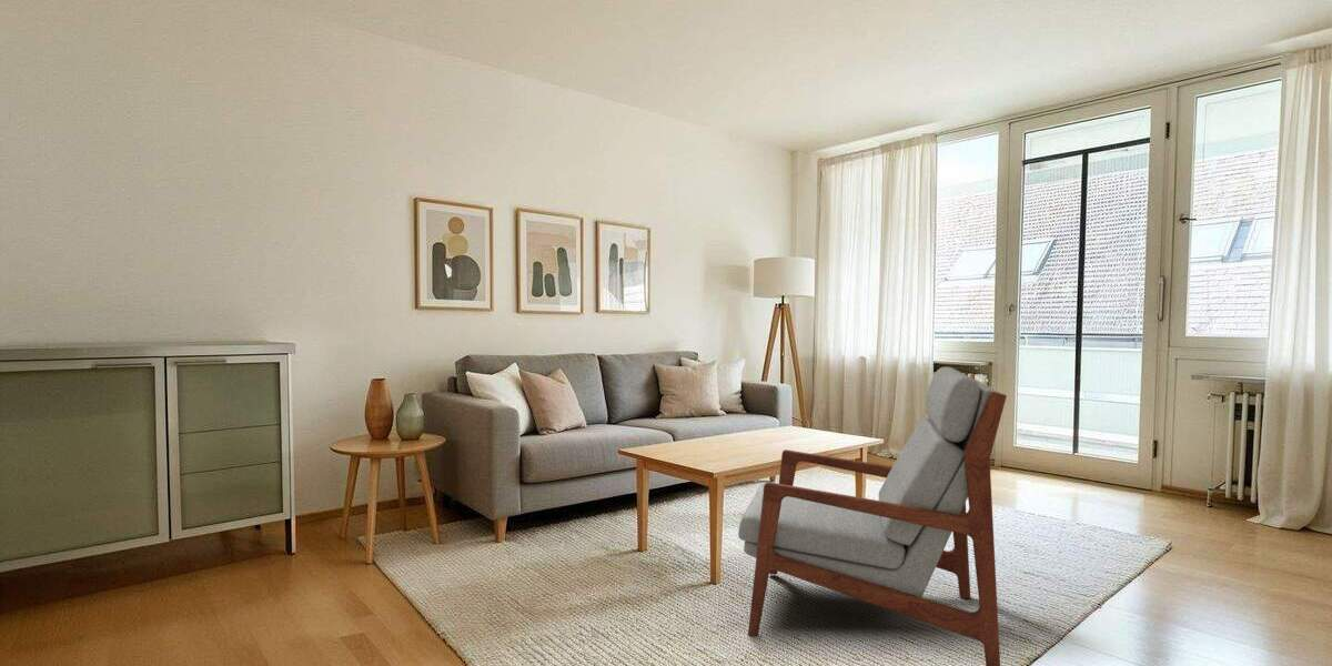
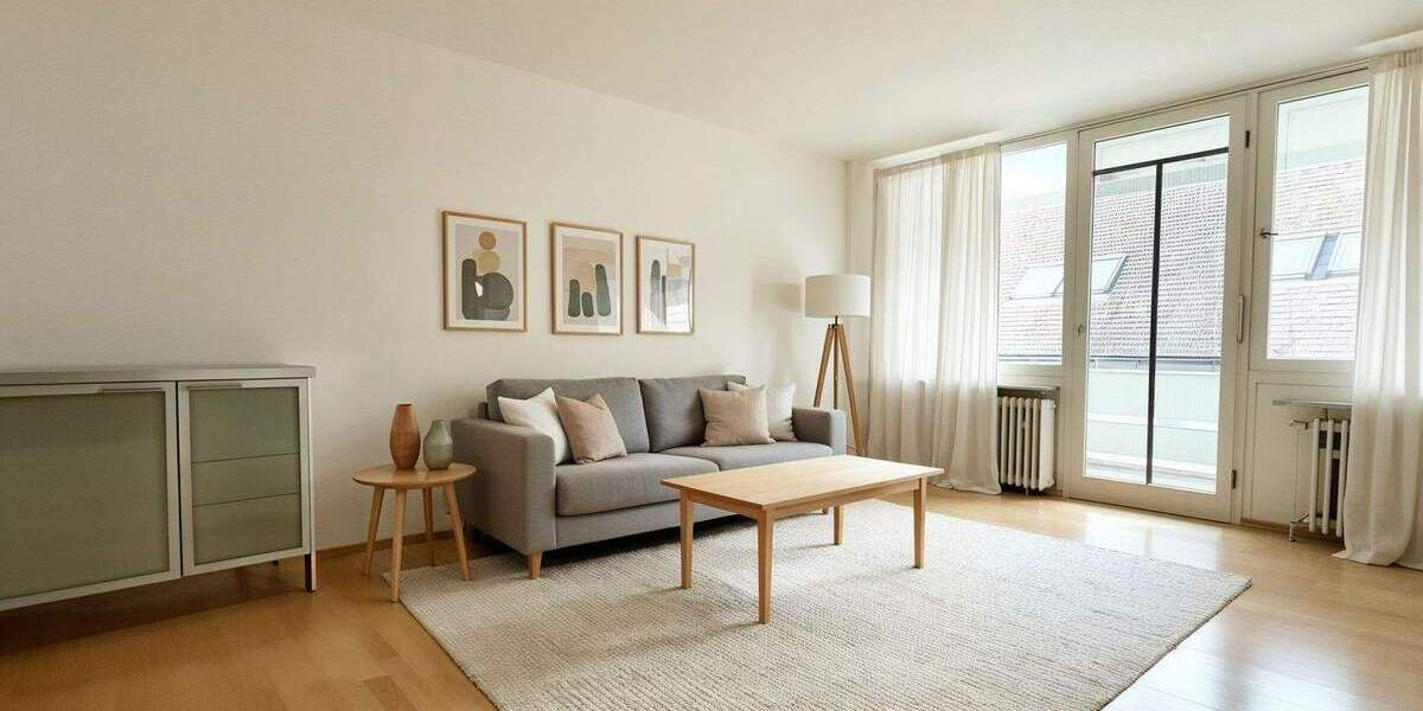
- armchair [737,366,1008,666]
